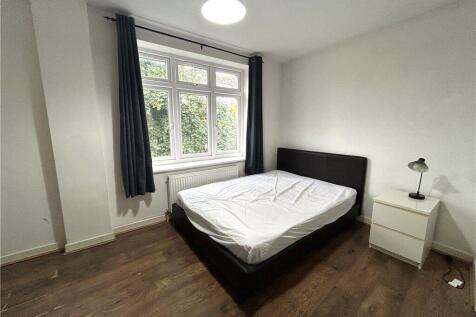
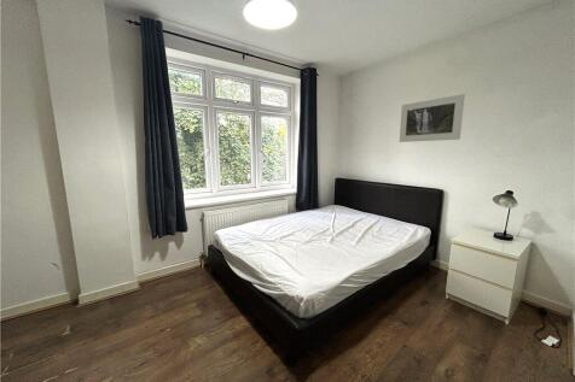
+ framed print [399,93,466,143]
